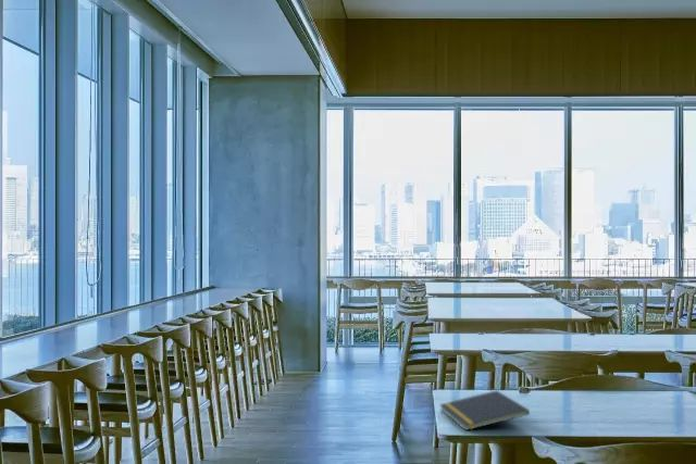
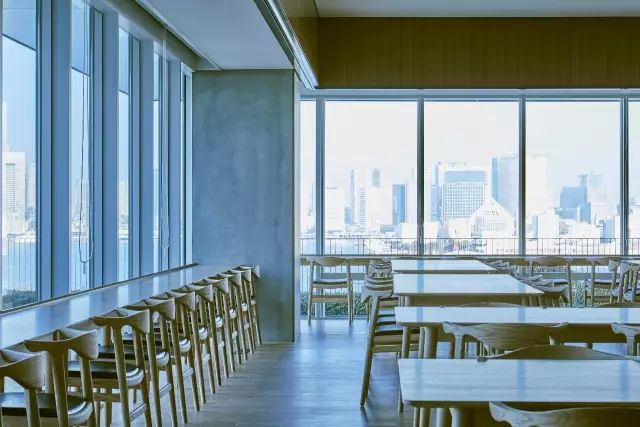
- notepad [438,389,531,431]
